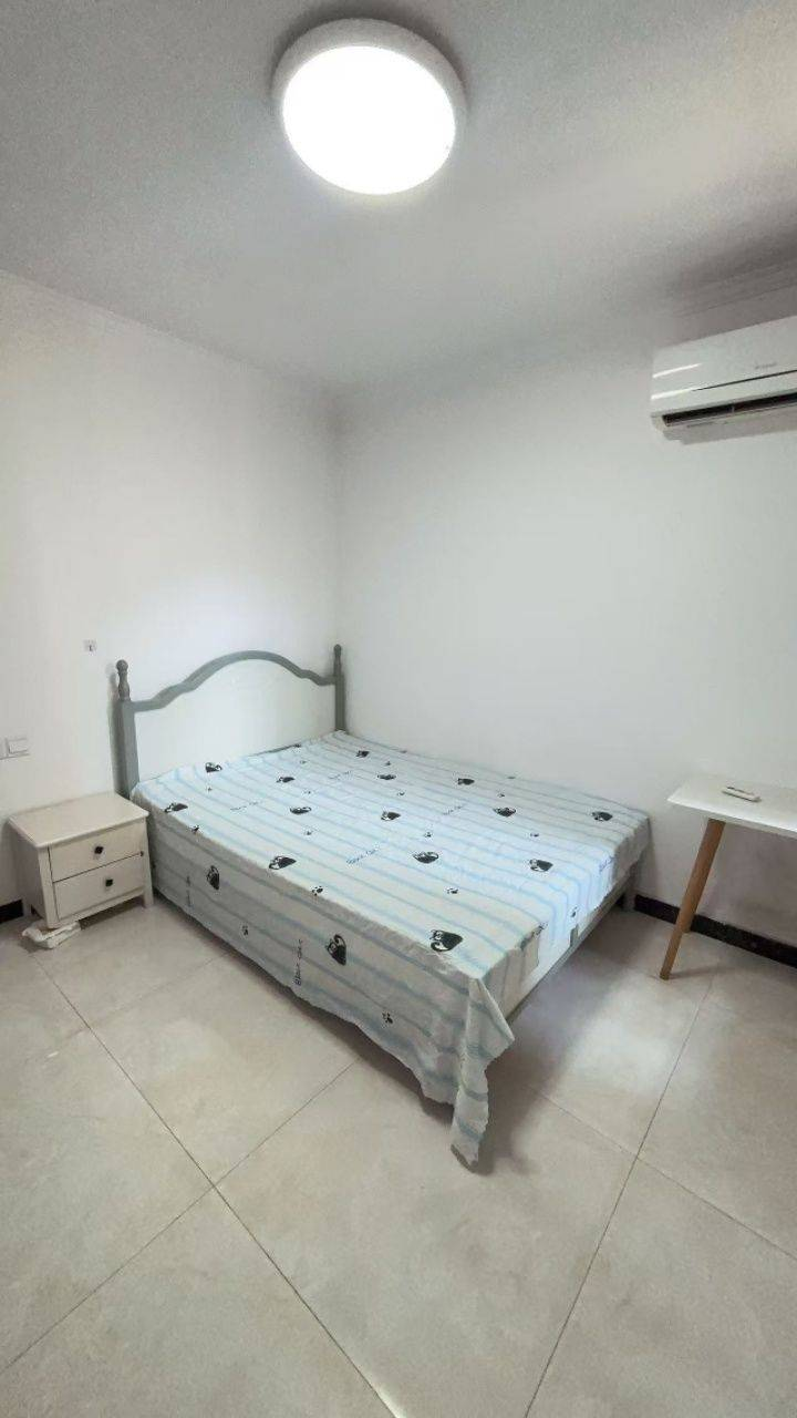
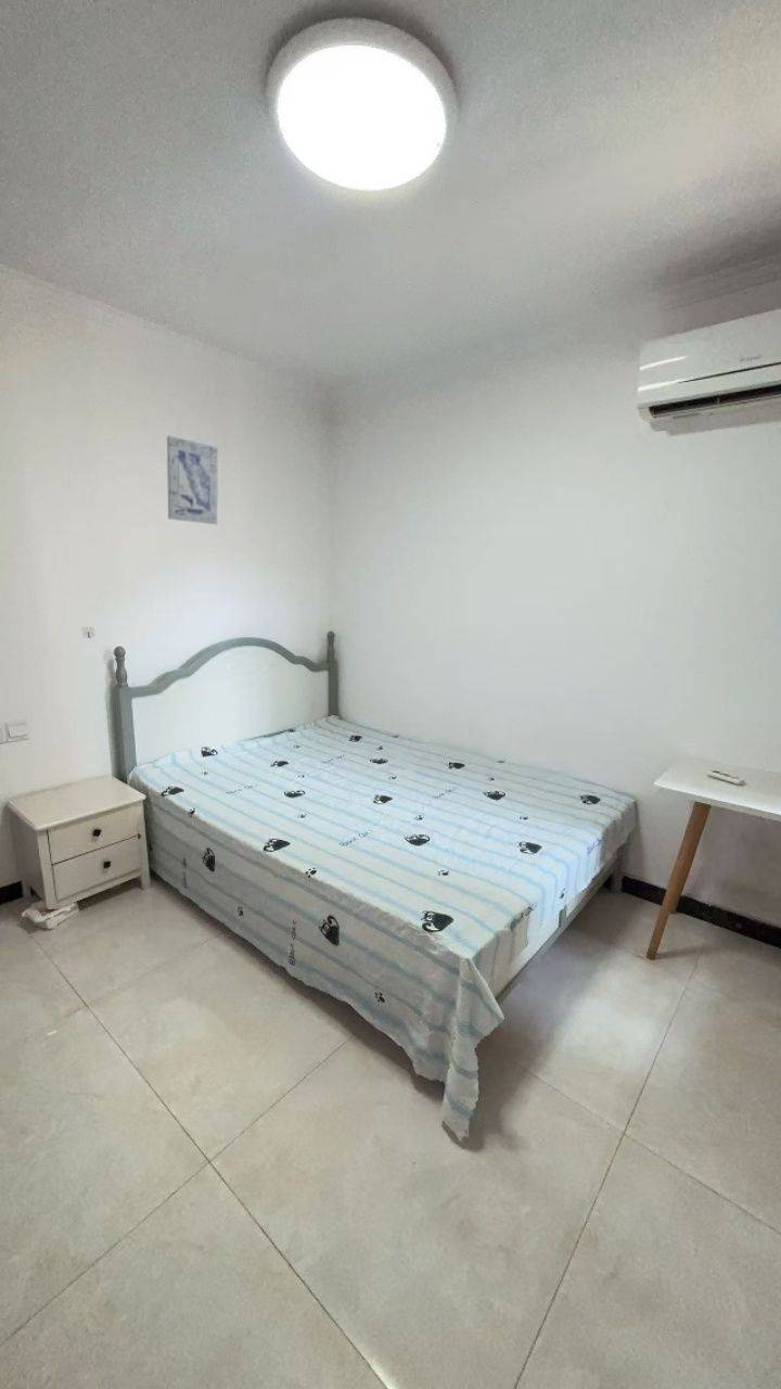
+ wall art [166,435,219,525]
